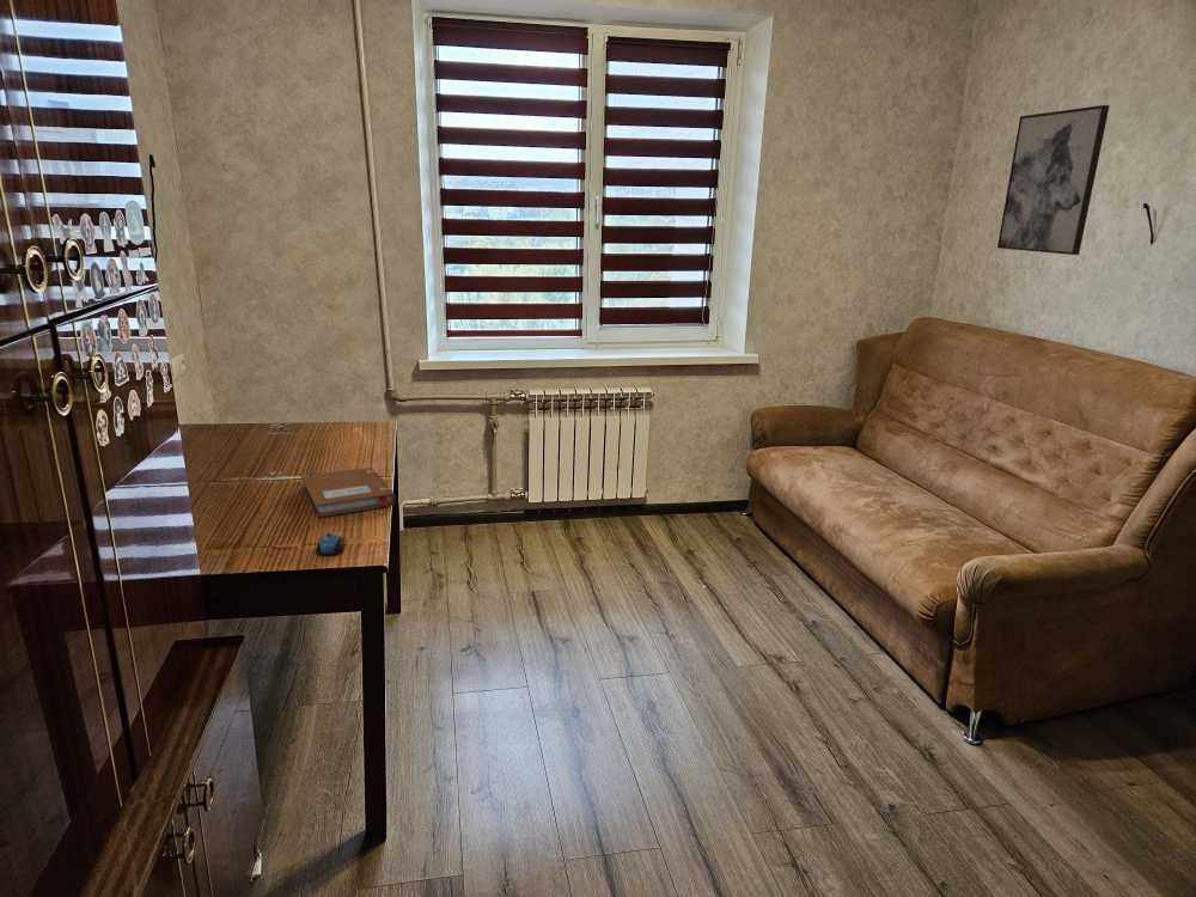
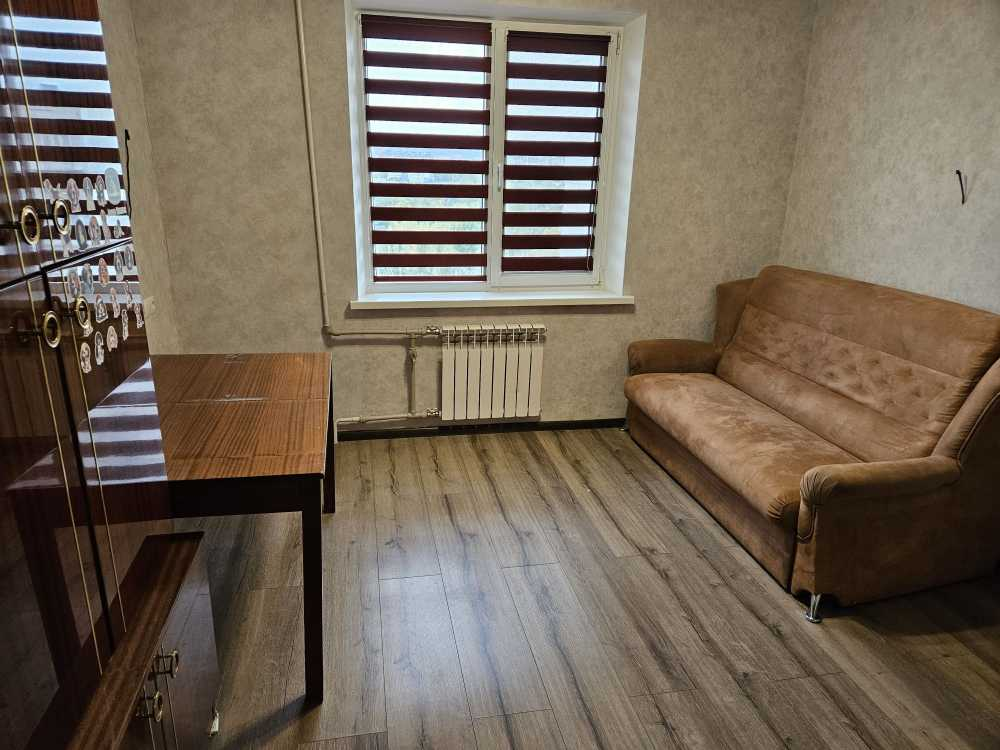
- notebook [299,466,397,518]
- computer mouse [315,532,344,556]
- wall art [996,104,1111,256]
